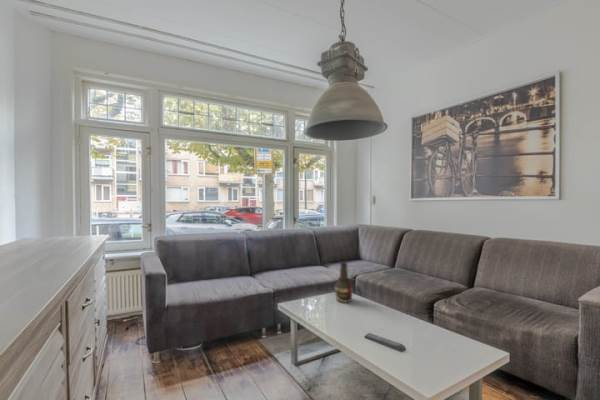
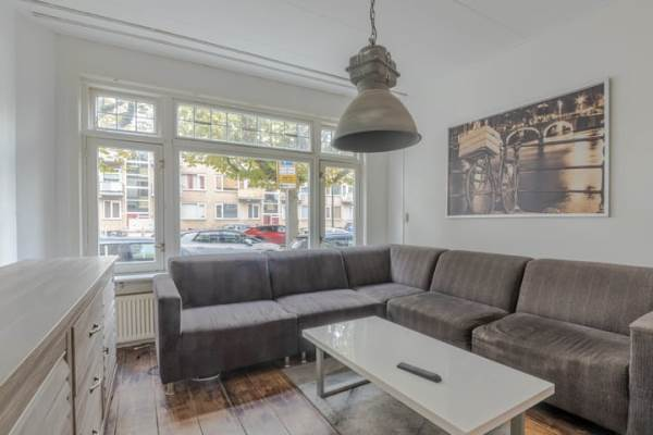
- bottle [333,261,354,304]
